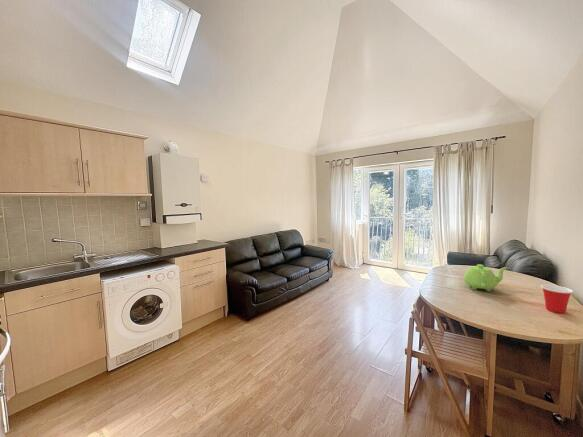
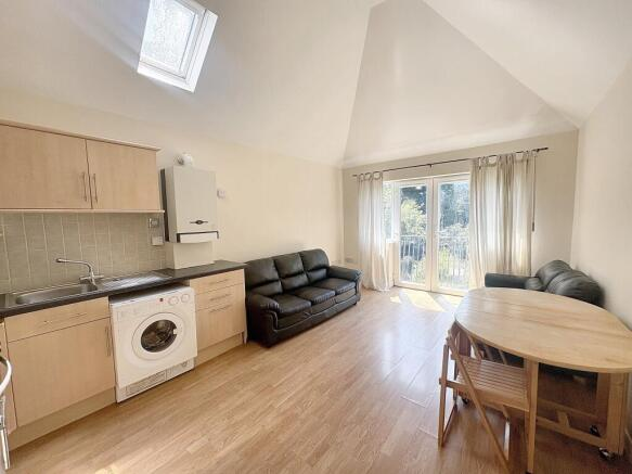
- teapot [463,263,508,292]
- cup [540,284,574,314]
